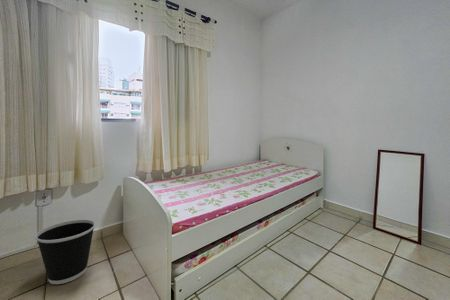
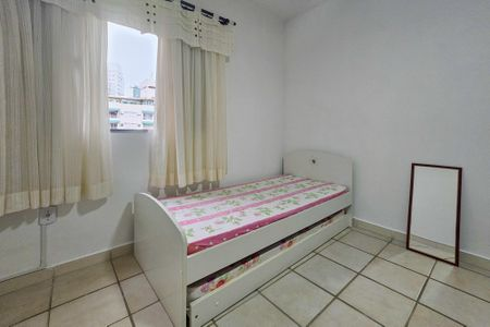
- wastebasket [34,219,96,285]
